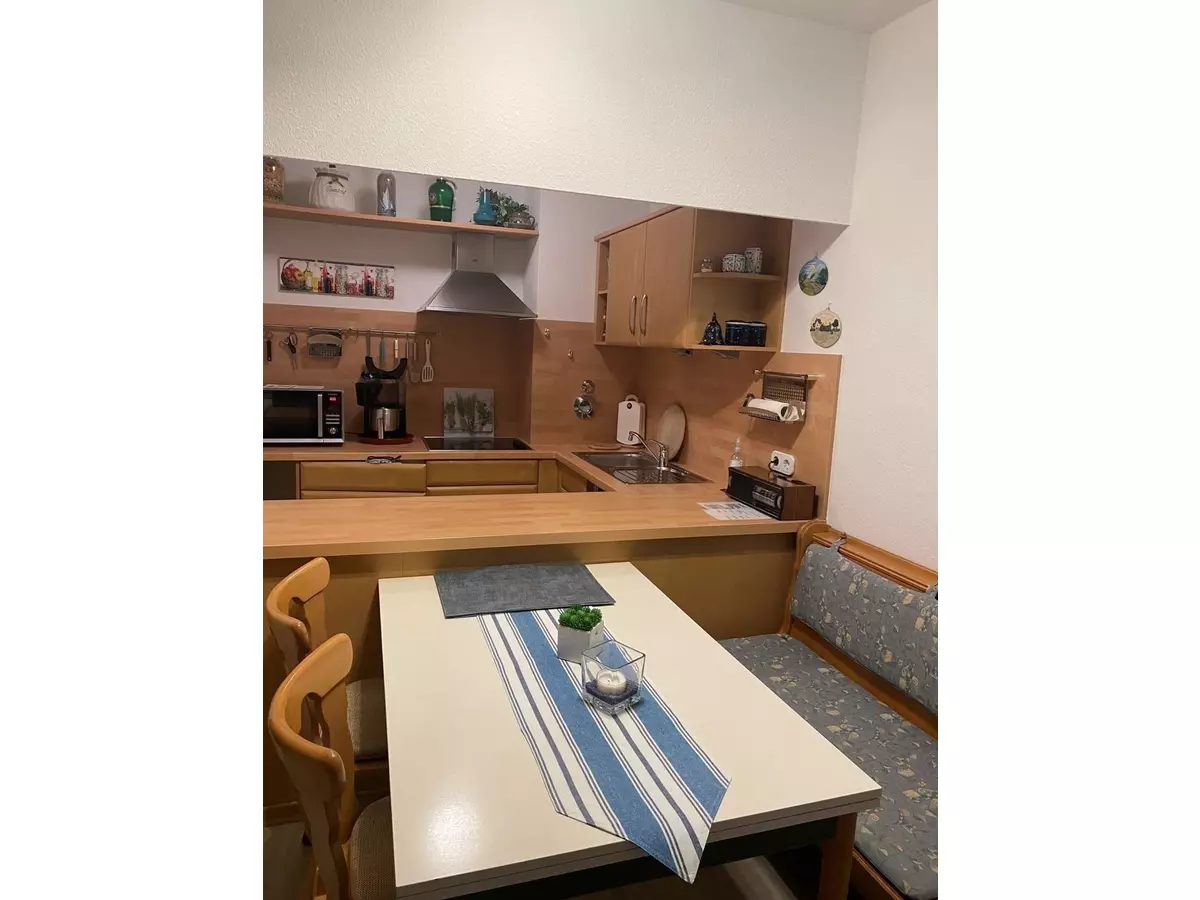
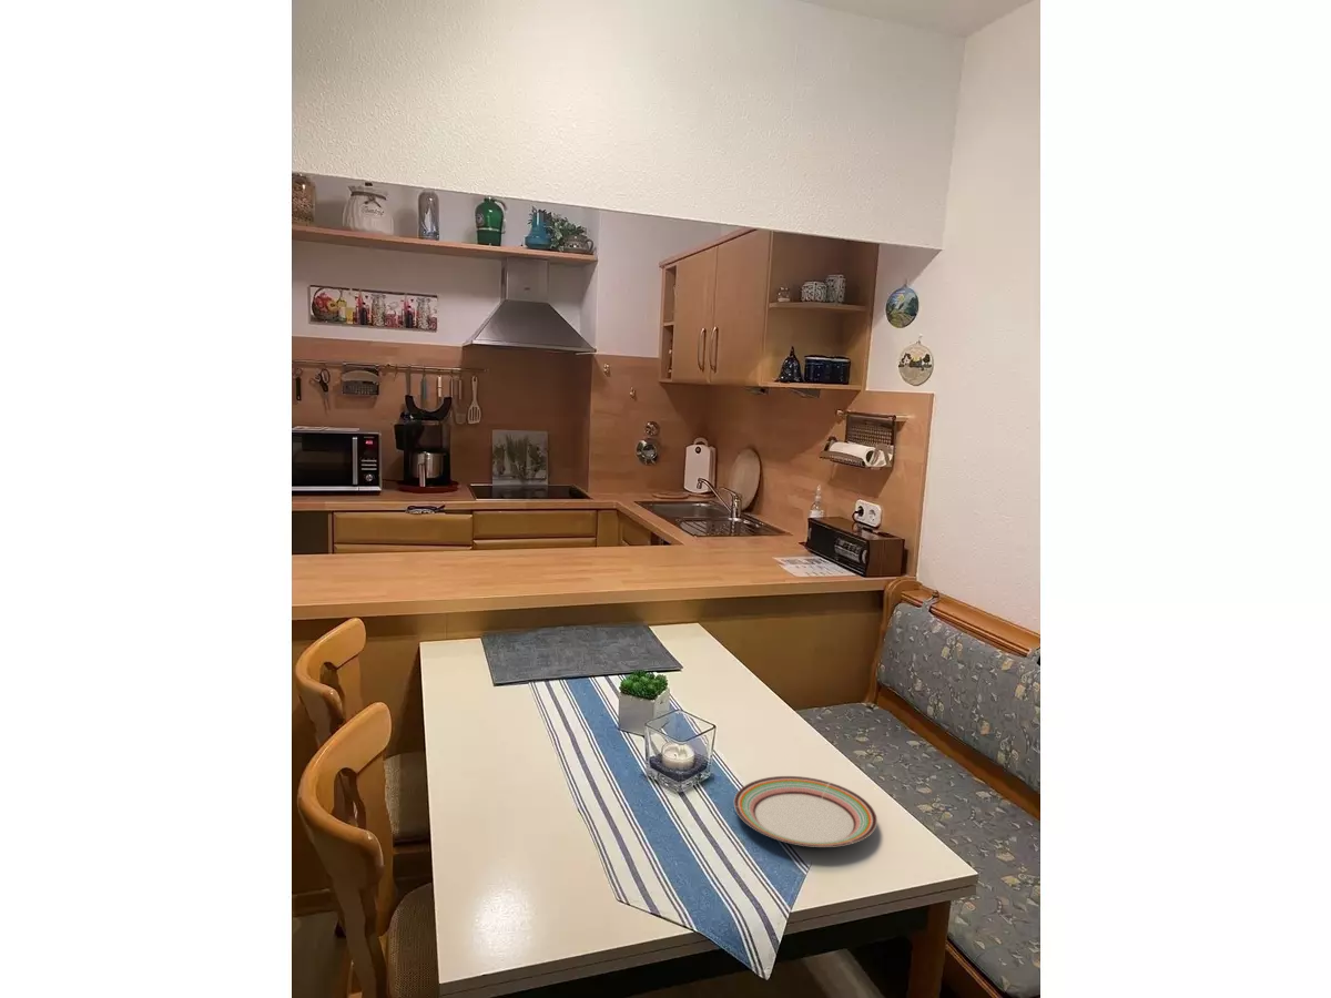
+ plate [733,775,878,848]
